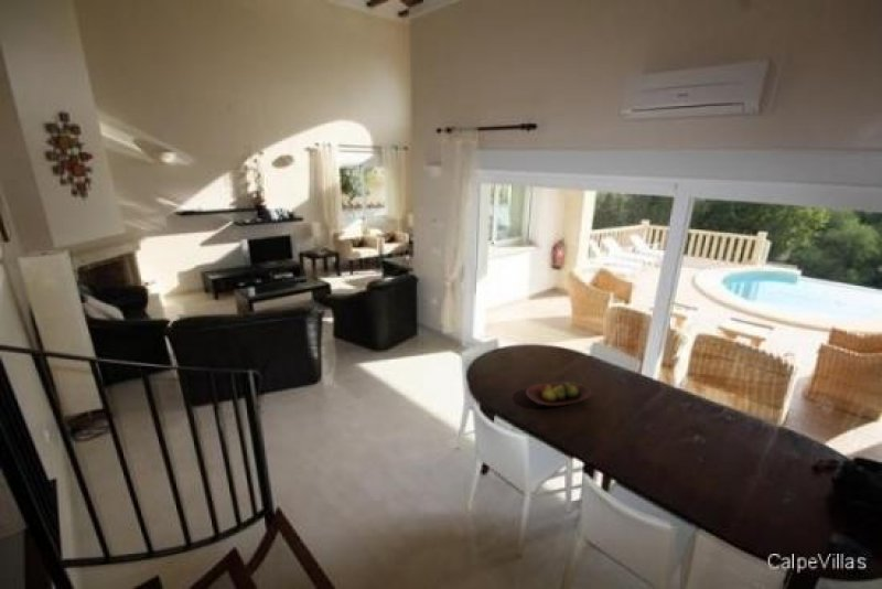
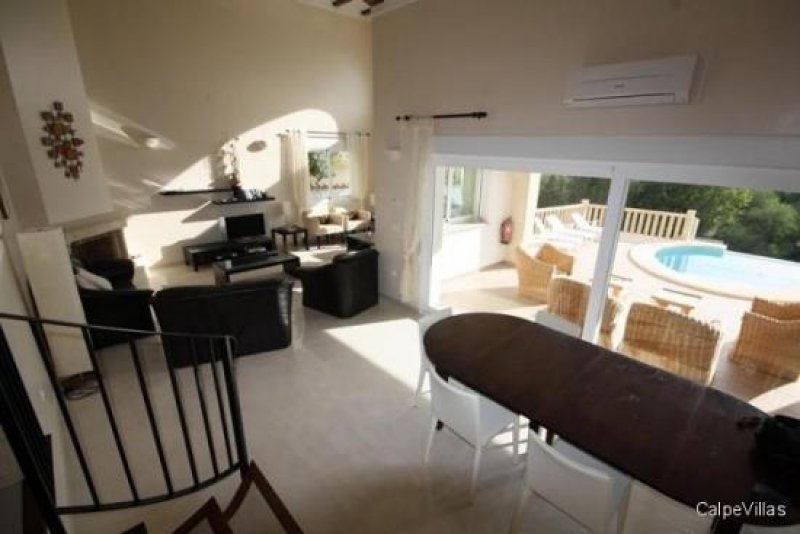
- fruit bowl [525,381,592,408]
